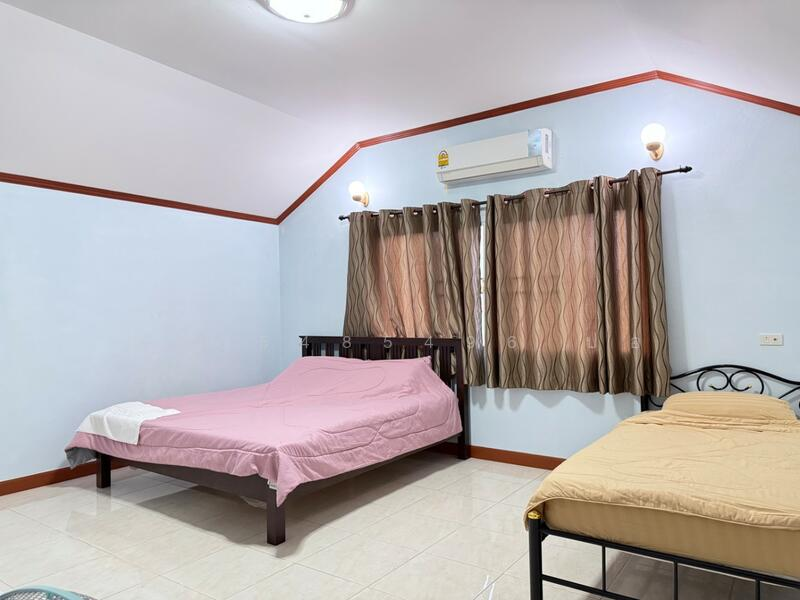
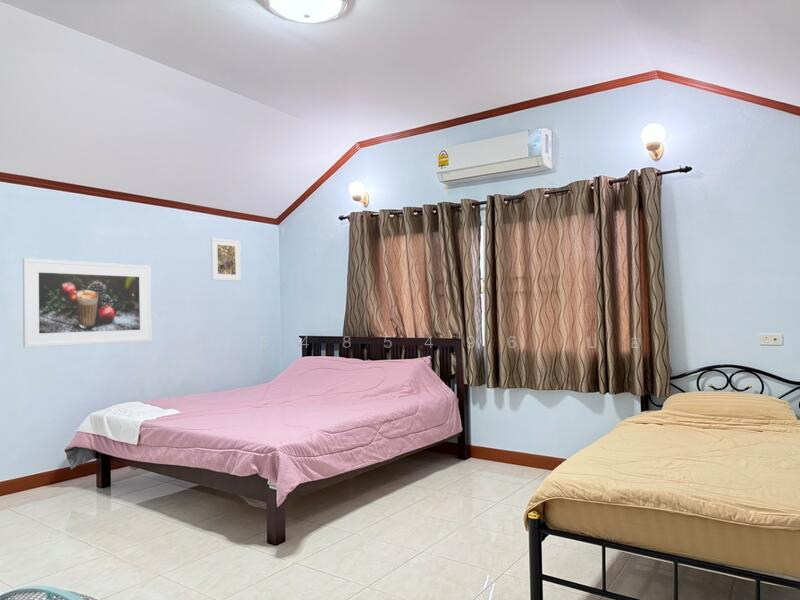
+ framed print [210,237,242,282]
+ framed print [22,257,152,349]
